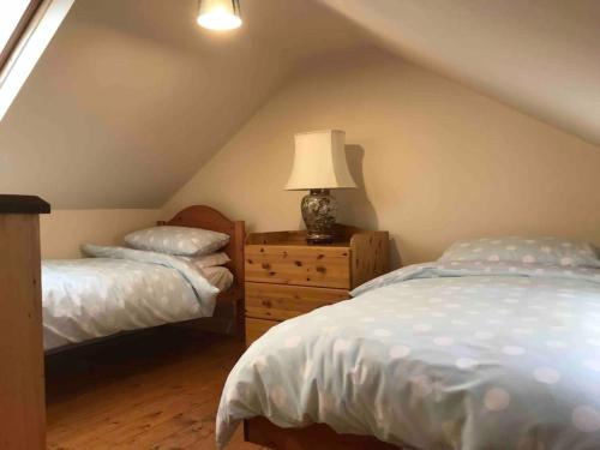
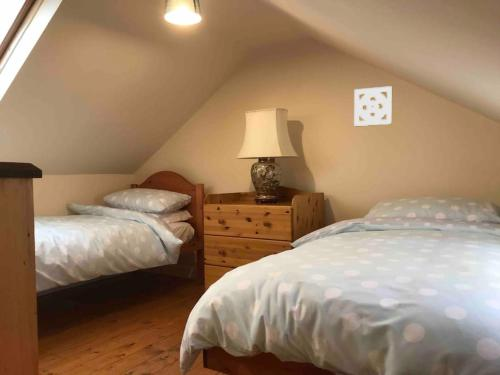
+ wall ornament [353,85,393,127]
